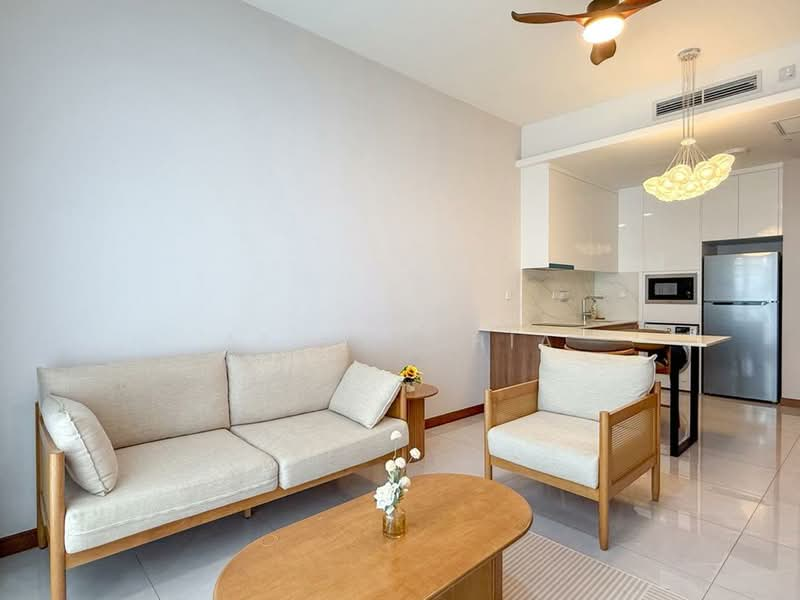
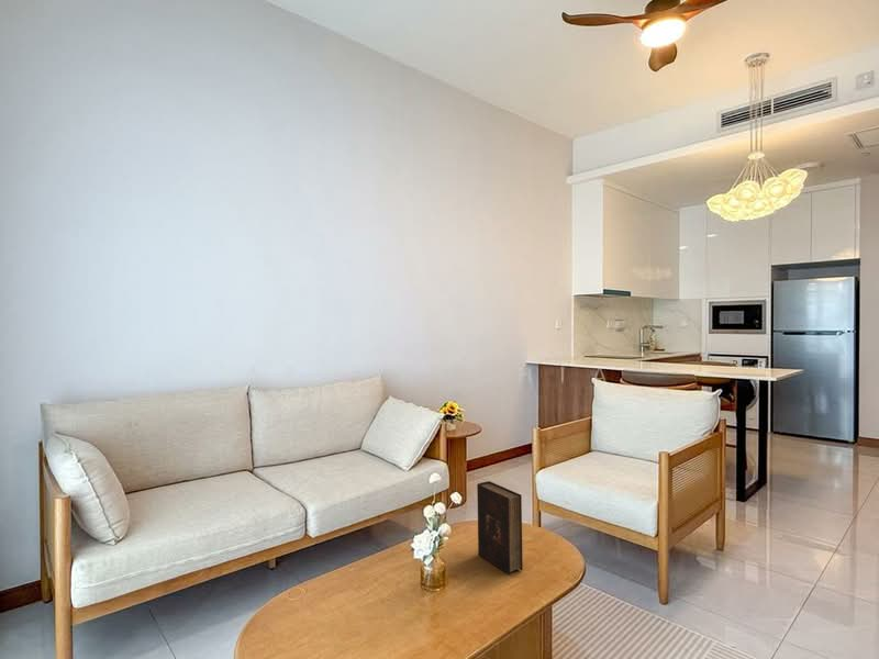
+ bible [476,480,524,577]
